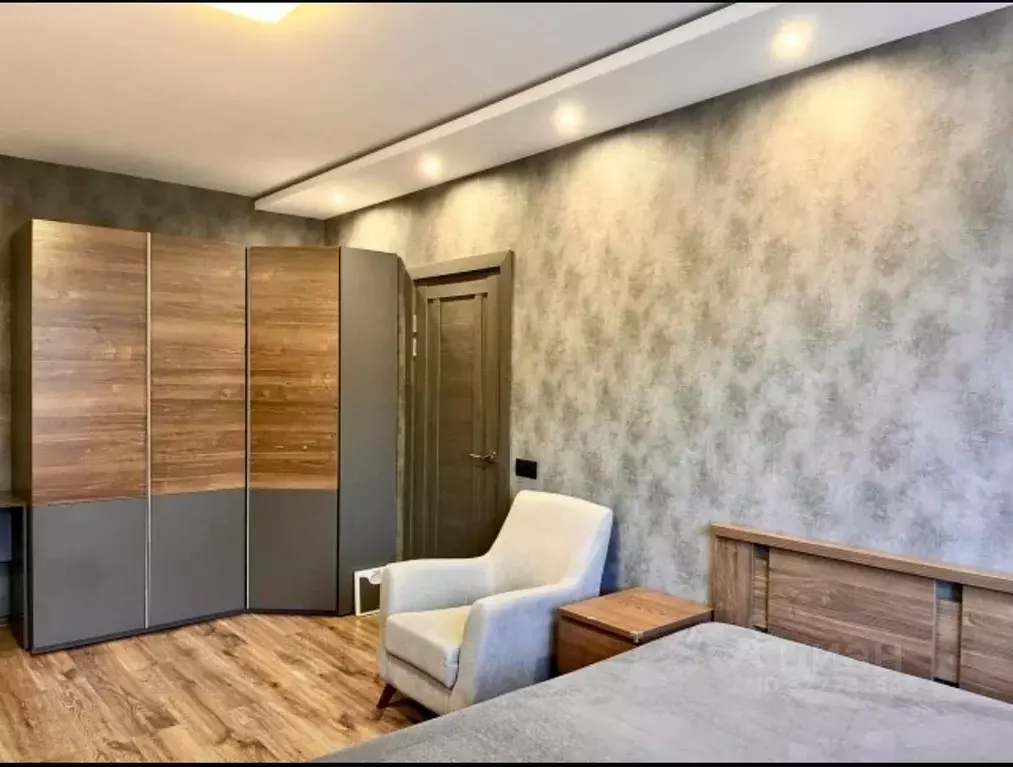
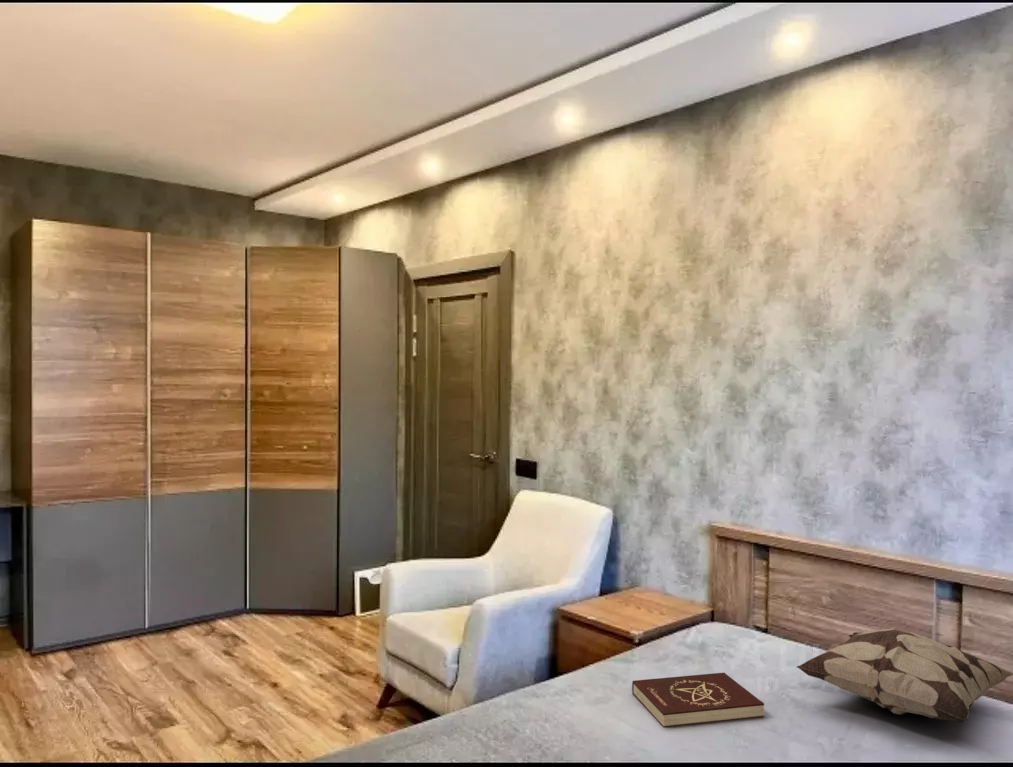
+ book [631,672,765,729]
+ decorative pillow [796,628,1013,724]
